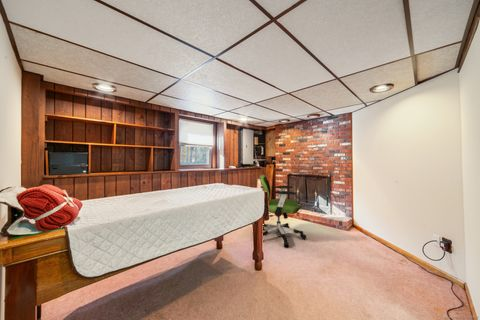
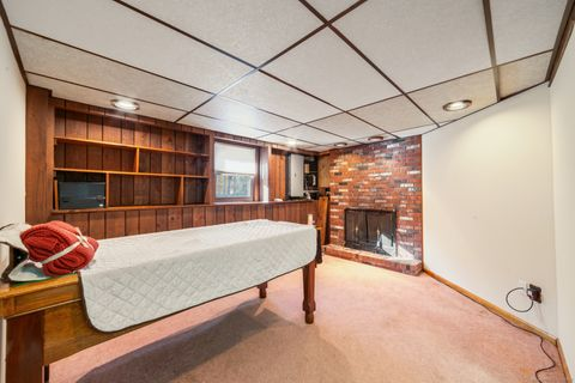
- office chair [259,174,307,248]
